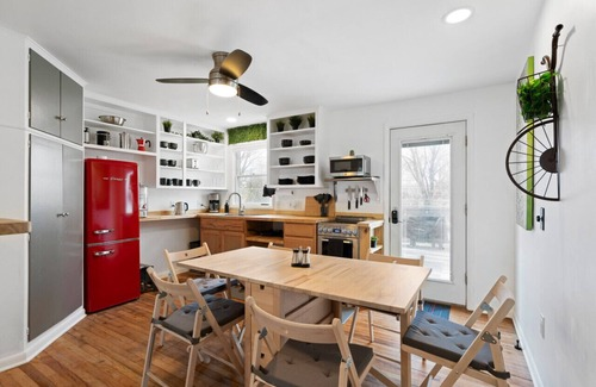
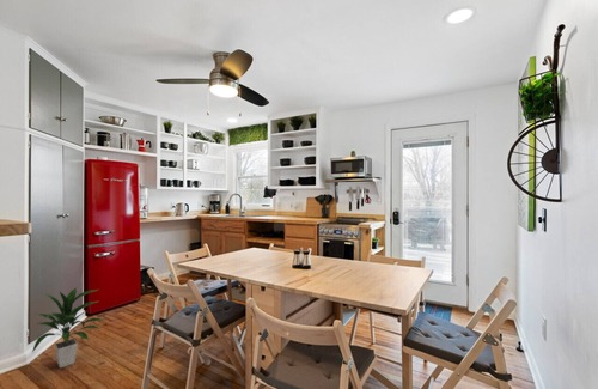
+ indoor plant [31,286,106,369]
